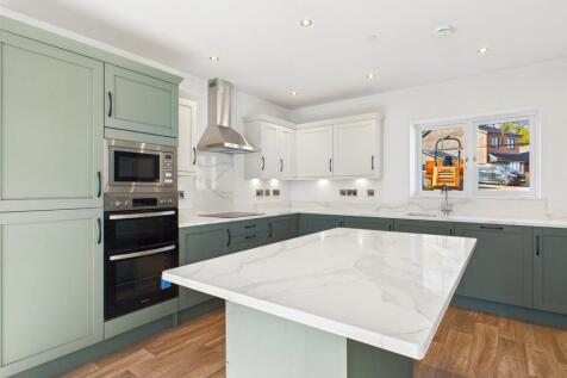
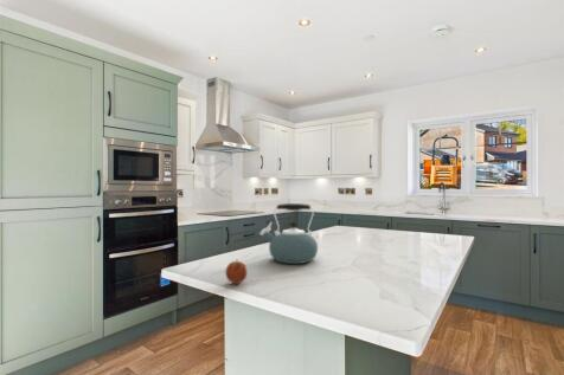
+ kettle [258,202,319,265]
+ fruit [224,260,249,285]
